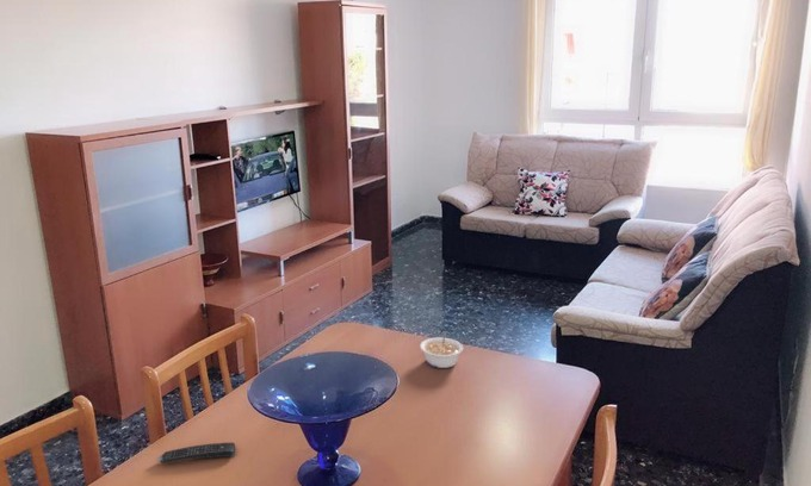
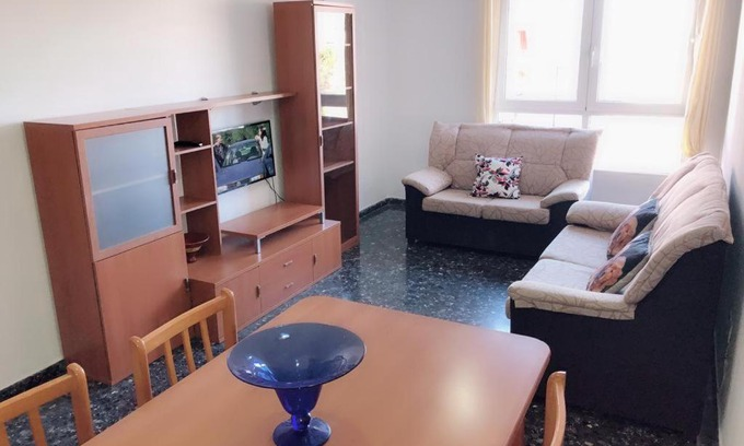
- legume [419,330,464,369]
- remote control [156,441,236,463]
